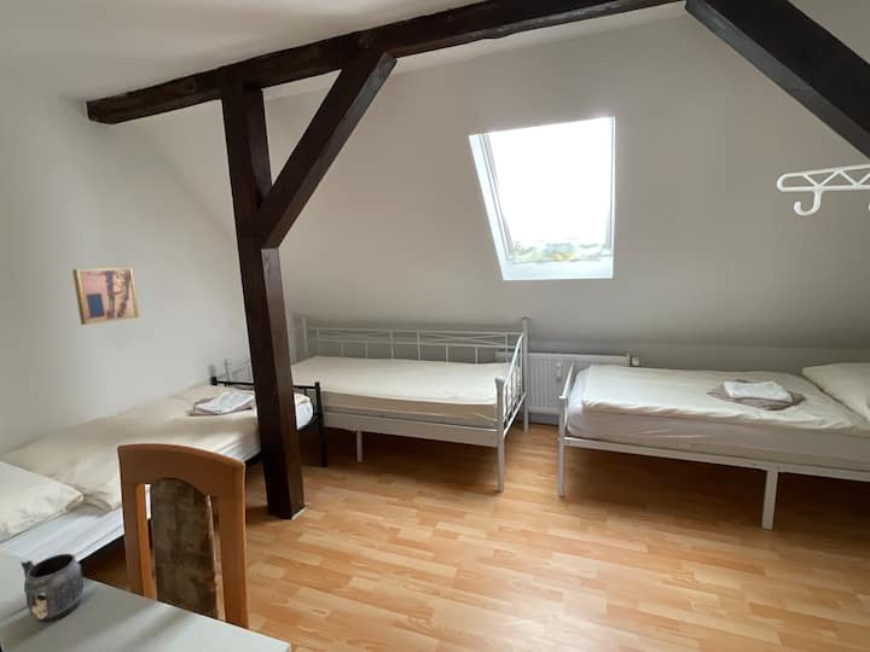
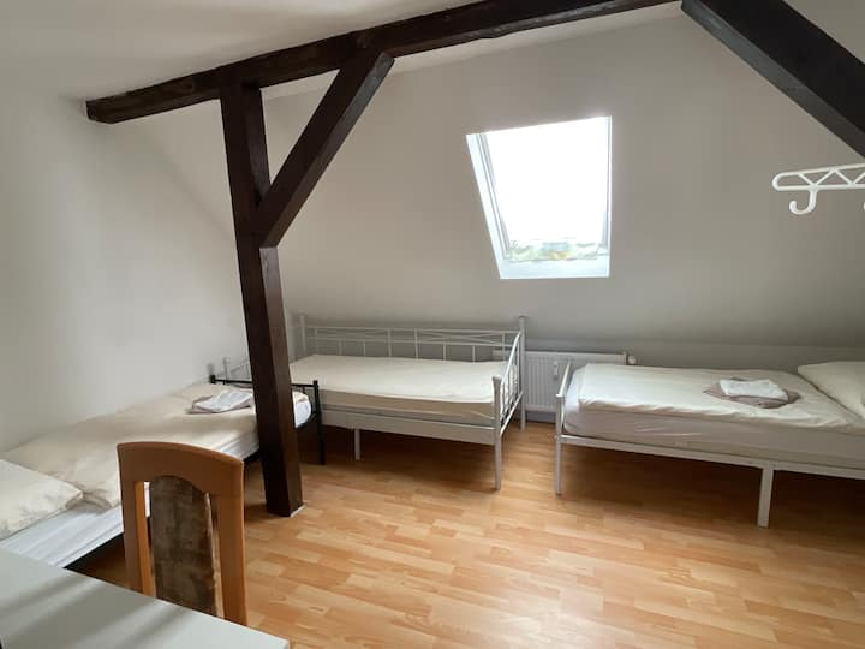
- mug [21,553,85,623]
- wall art [71,267,140,326]
